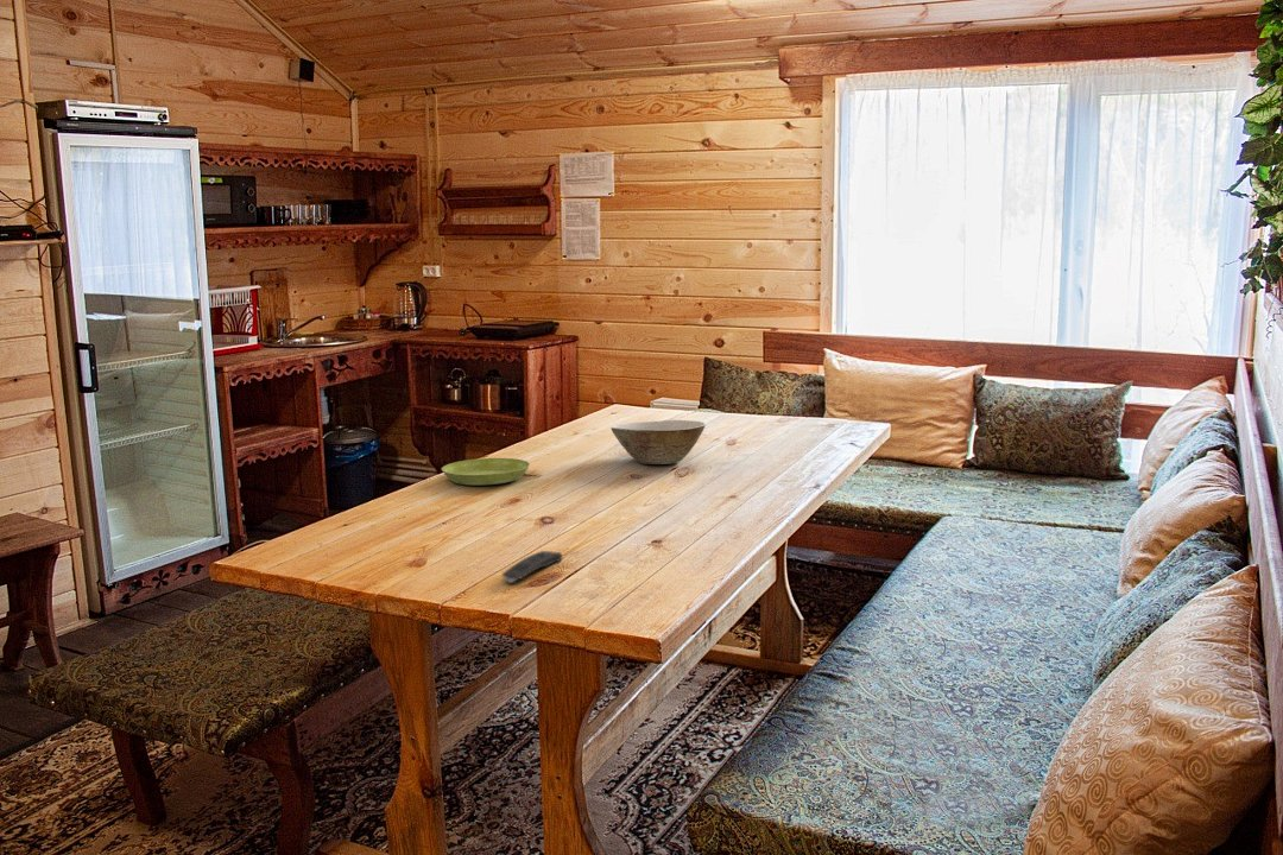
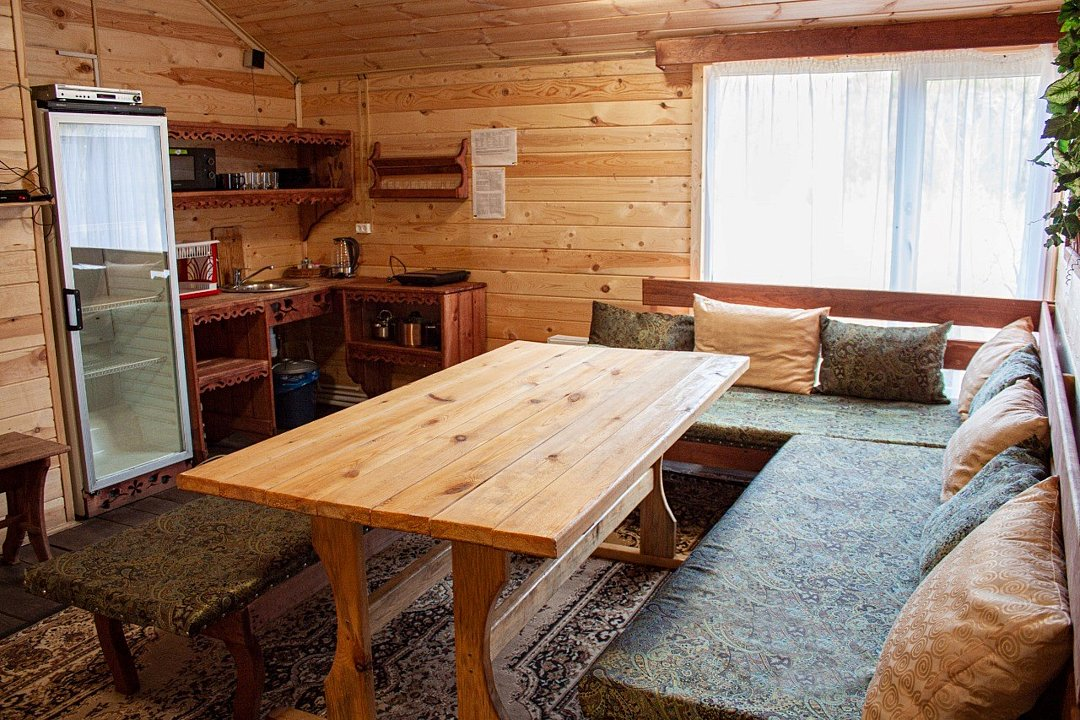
- bowl [609,419,707,466]
- saucer [441,457,531,487]
- remote control [501,550,563,584]
